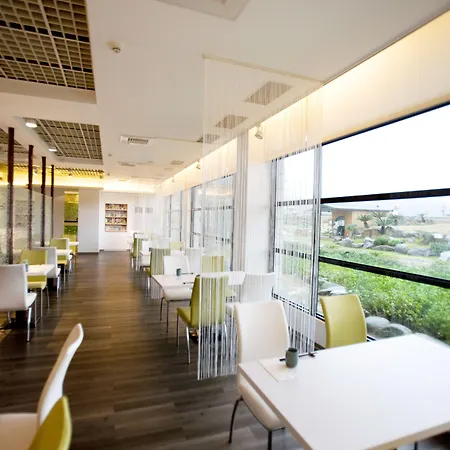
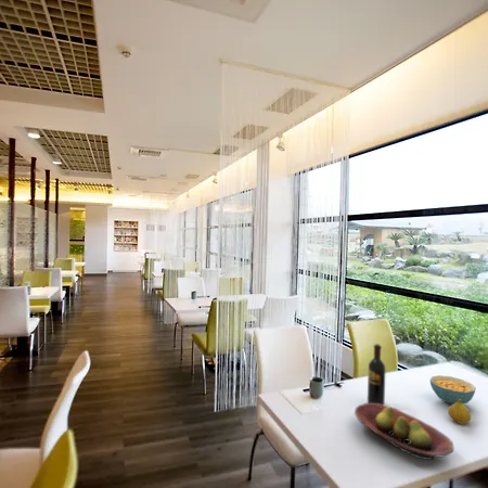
+ wine bottle [367,343,387,406]
+ fruit [447,399,473,425]
+ cereal bowl [429,374,477,406]
+ fruit bowl [354,402,455,461]
